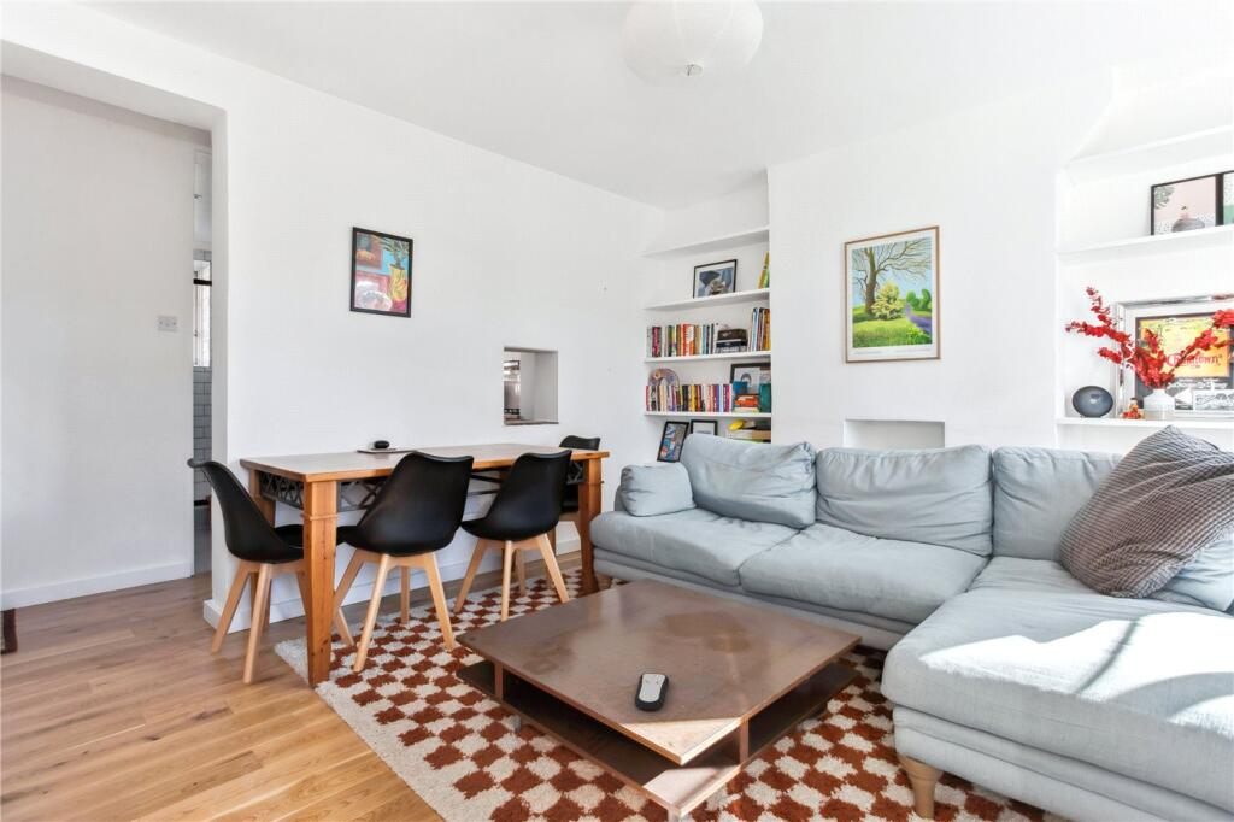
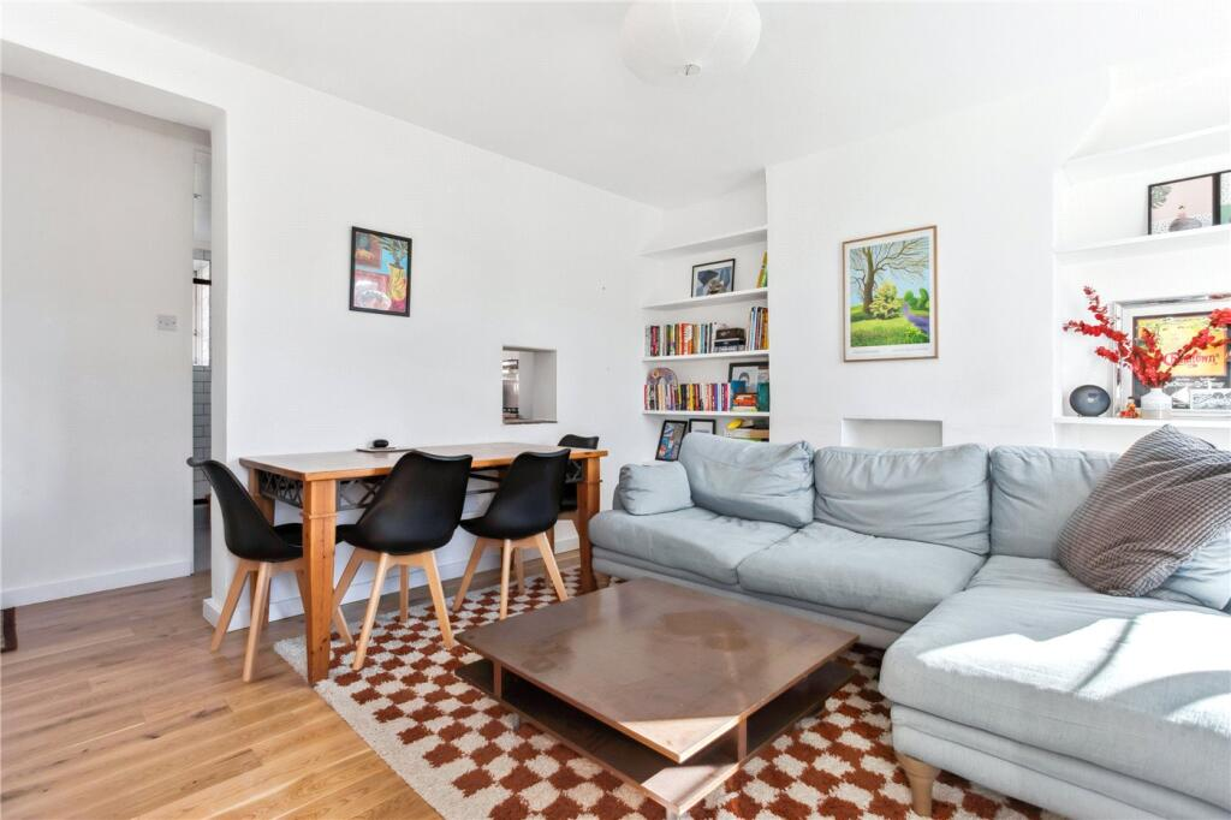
- remote control [634,671,670,711]
